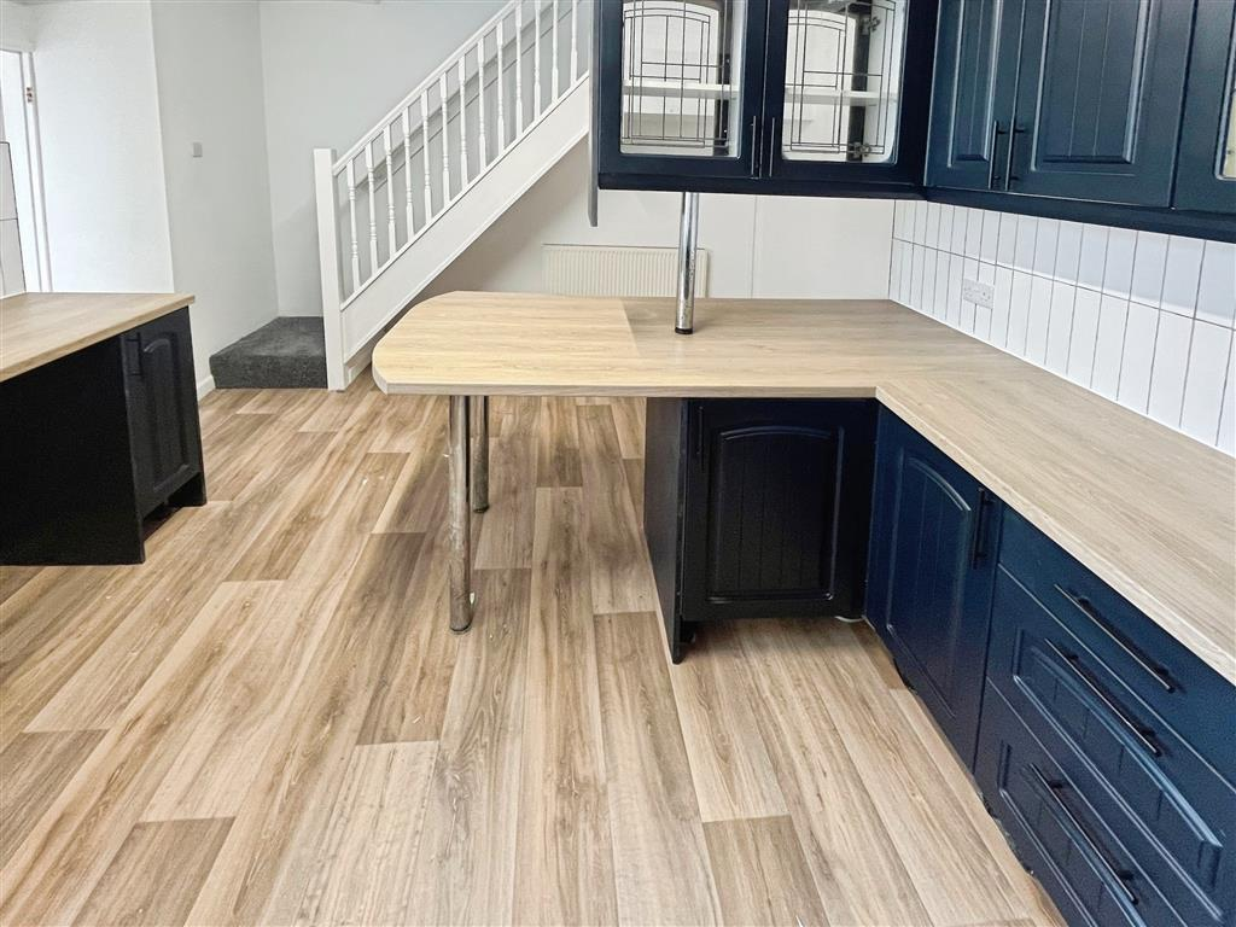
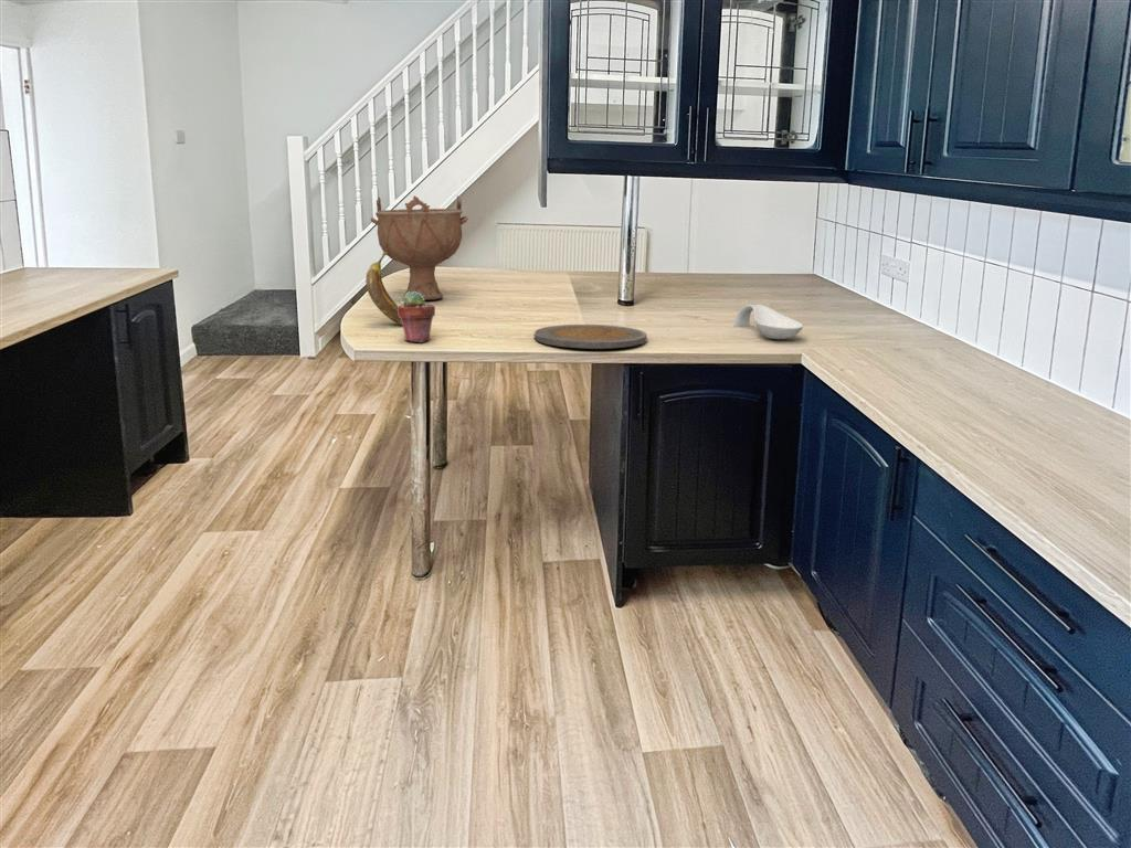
+ plate [533,324,648,350]
+ decorative bowl [370,194,469,301]
+ spoon rest [732,304,804,340]
+ banana [364,251,402,326]
+ potted succulent [397,292,436,343]
